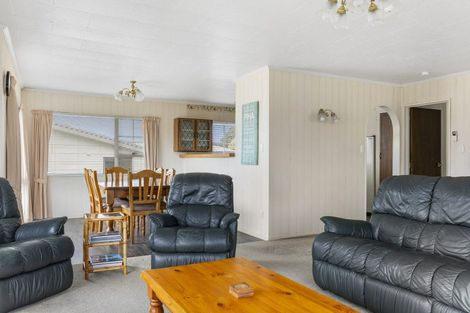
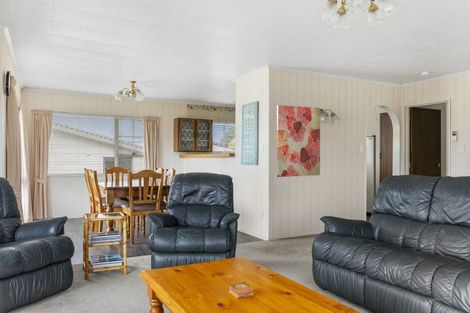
+ wall art [276,104,321,178]
